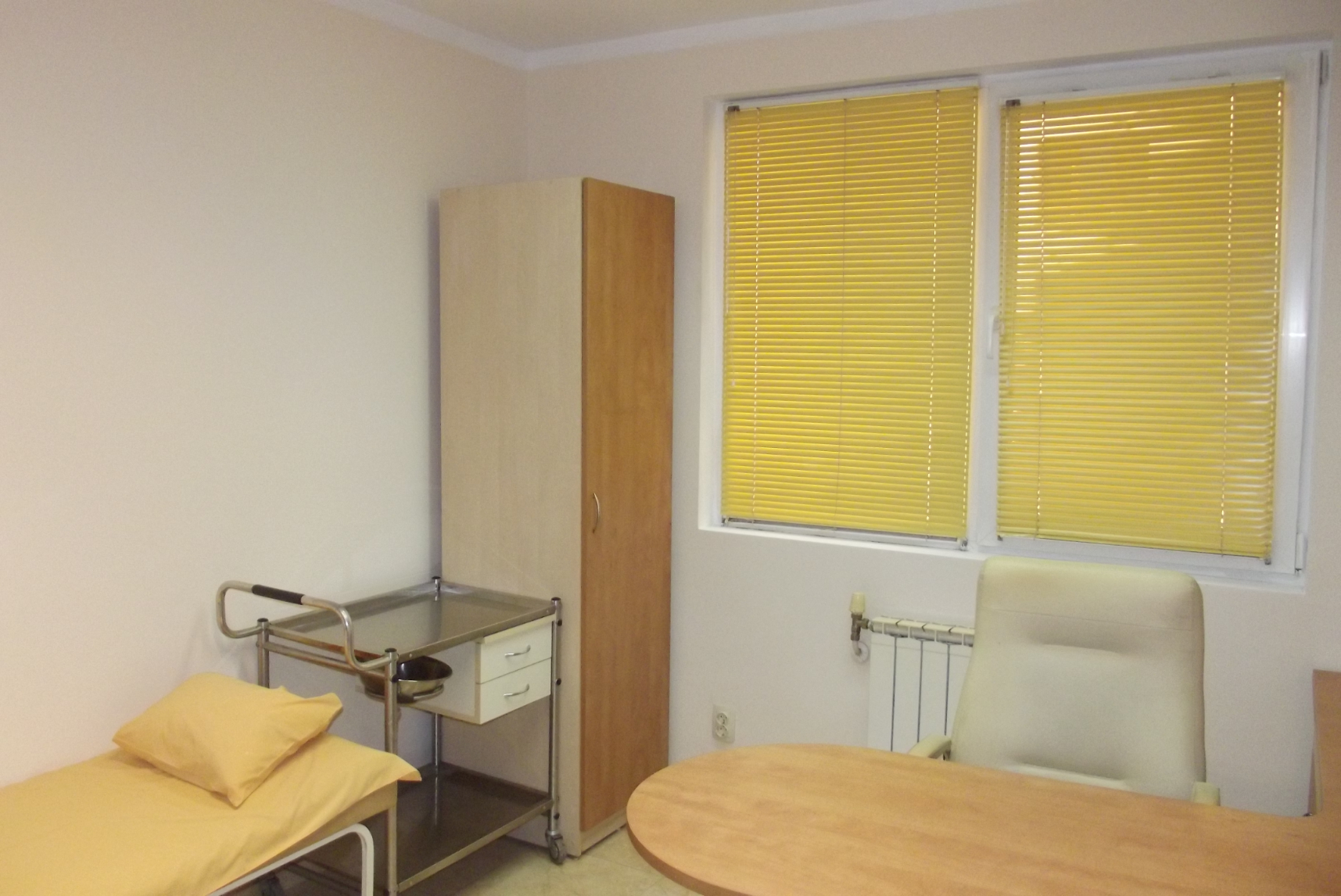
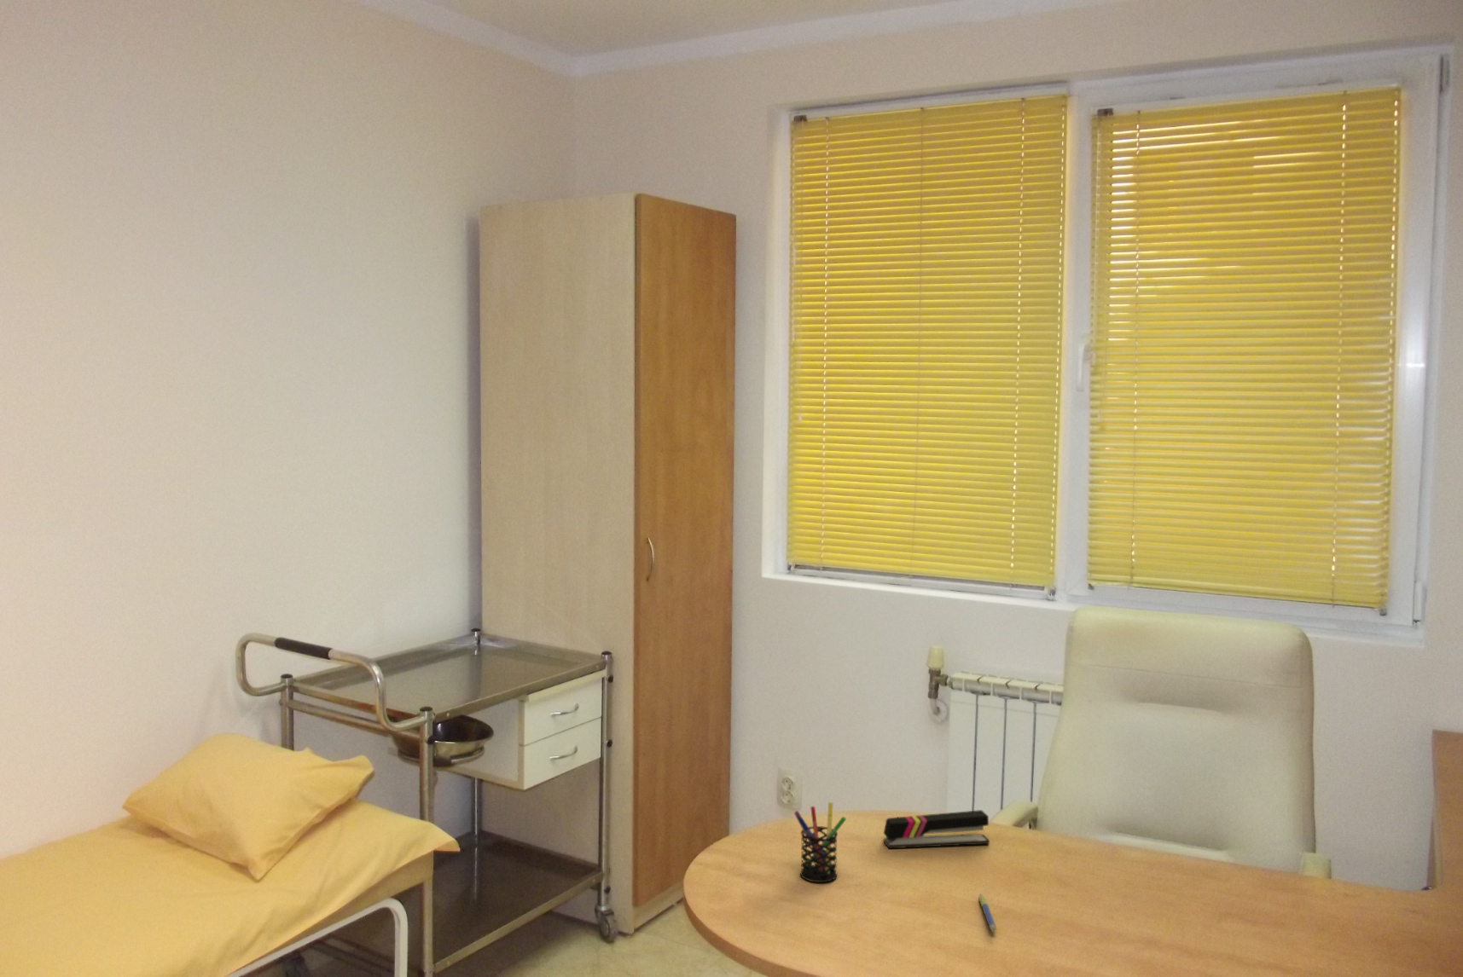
+ pen holder [793,801,847,883]
+ stapler [883,809,991,849]
+ pen [979,893,997,932]
